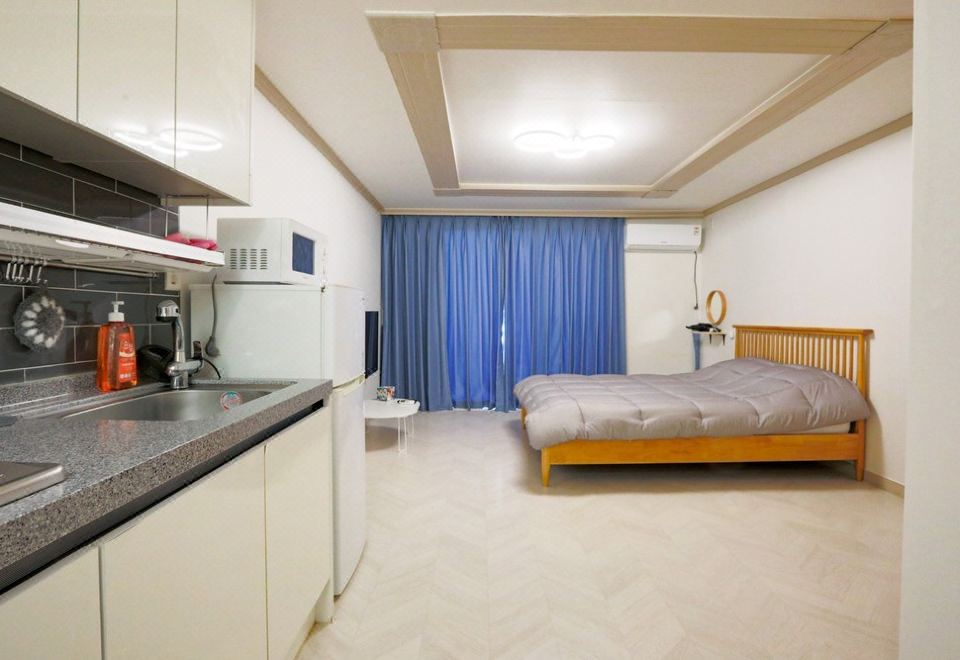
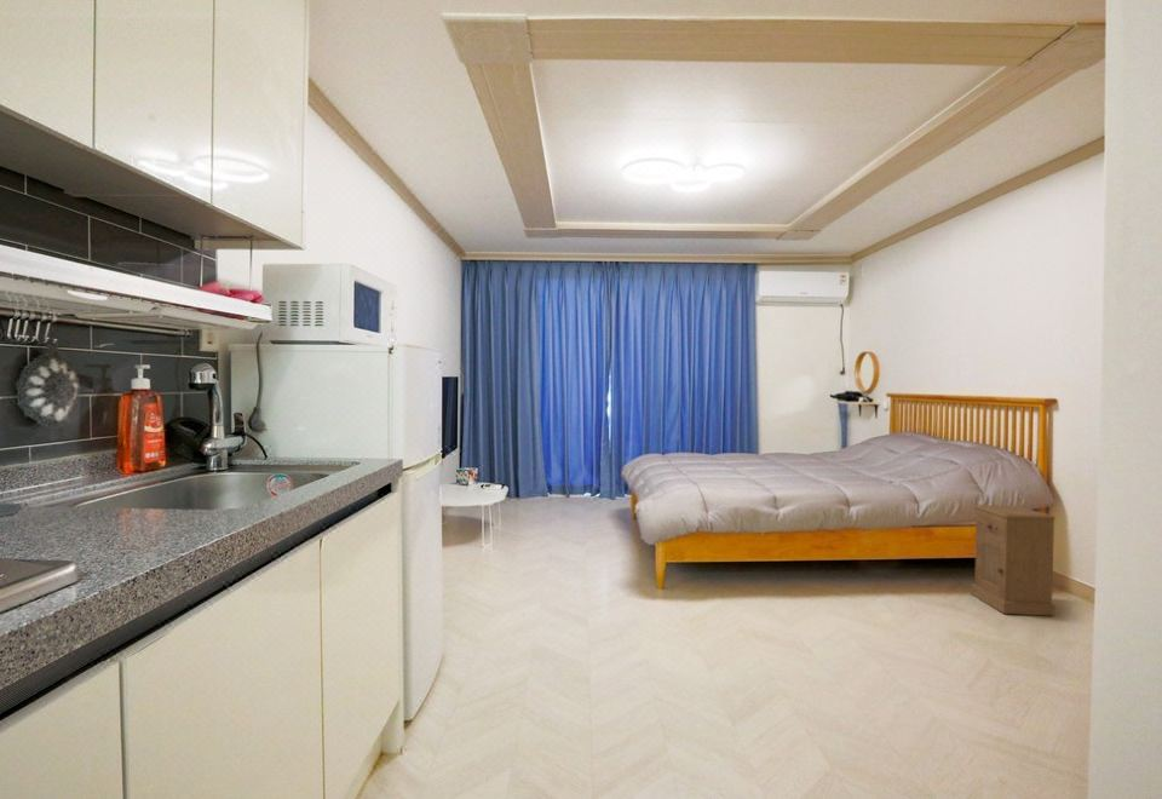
+ nightstand [970,504,1057,617]
